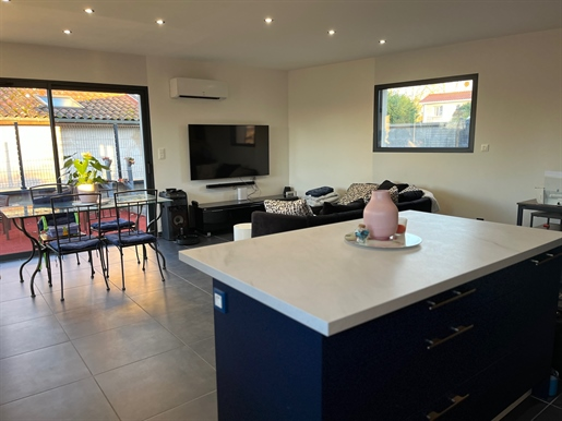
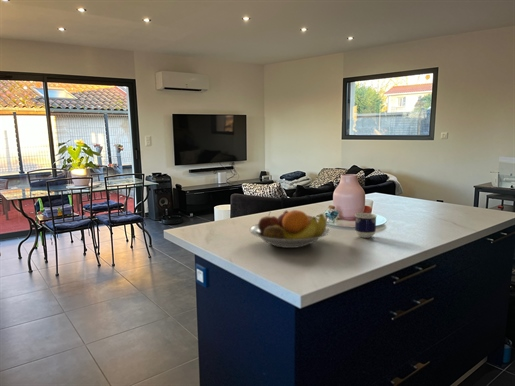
+ cup [354,212,378,239]
+ fruit bowl [249,209,331,249]
